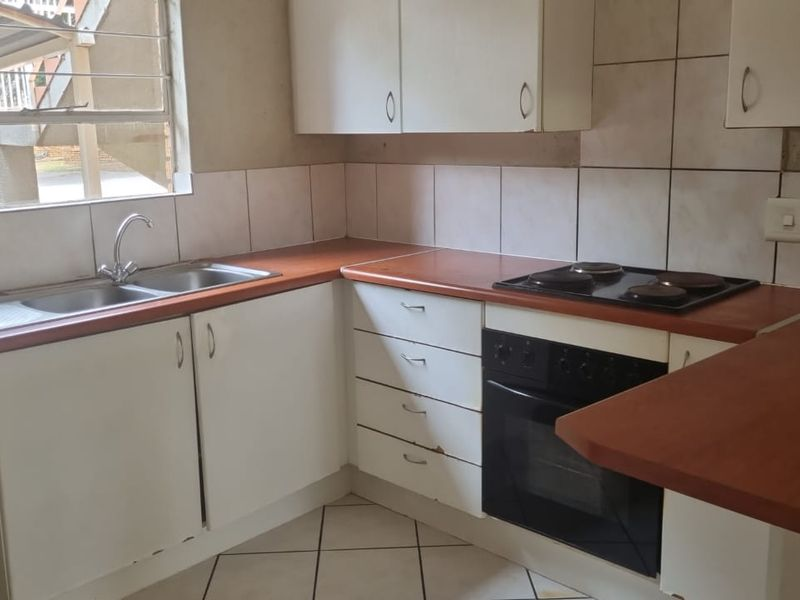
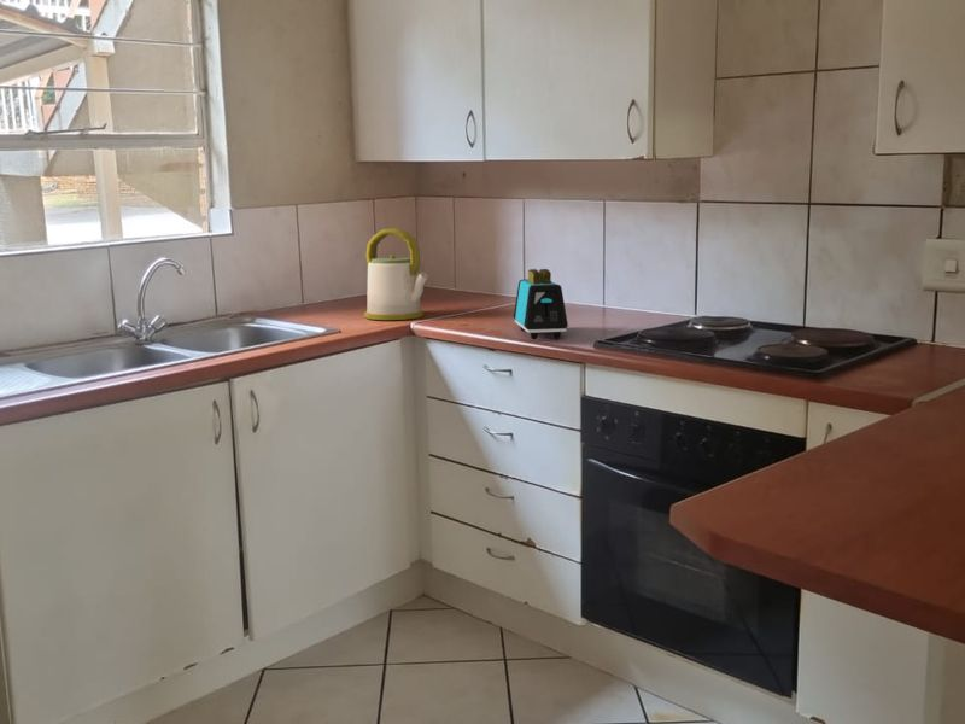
+ kettle [363,227,429,321]
+ toaster [513,268,569,340]
